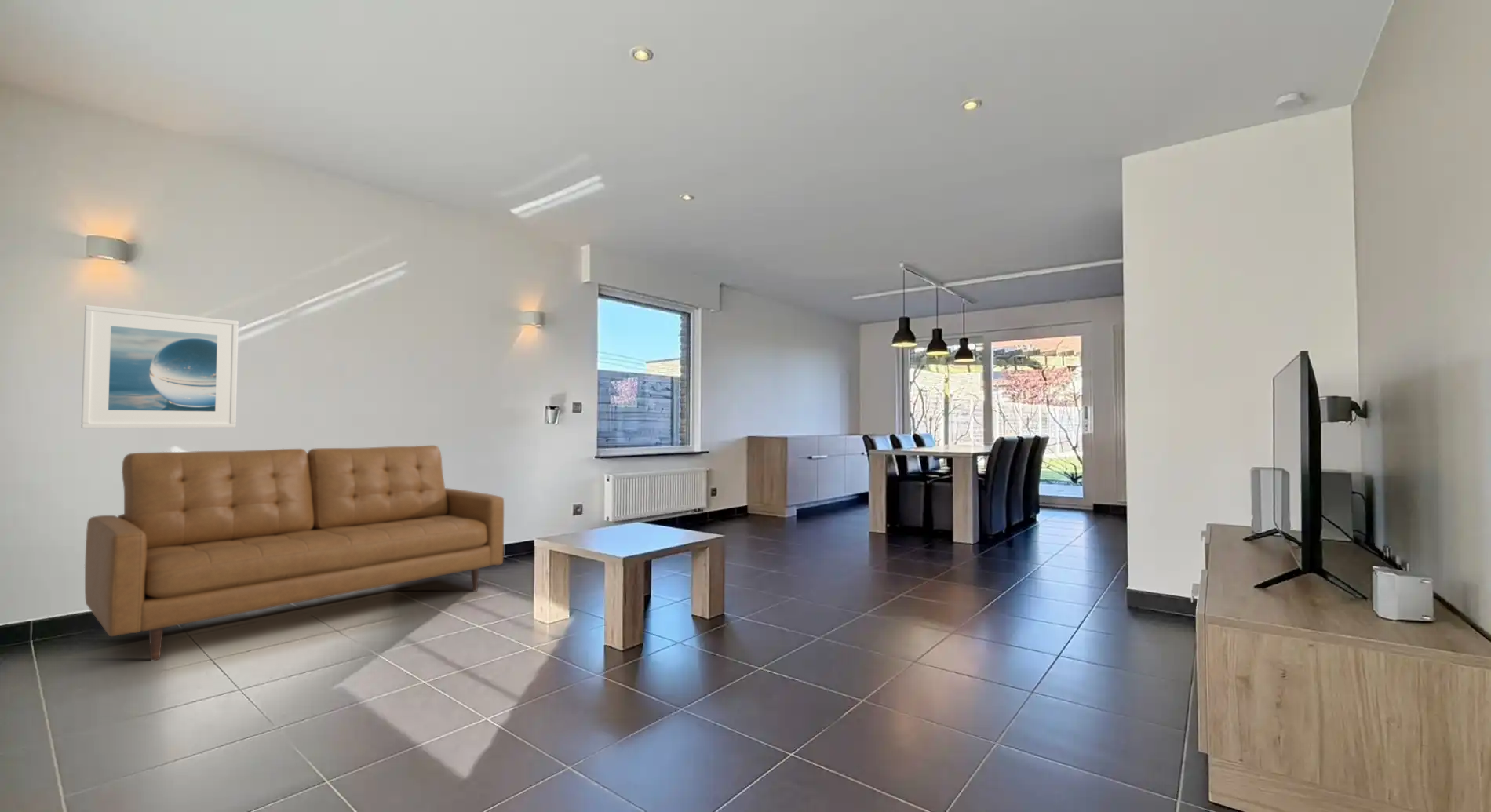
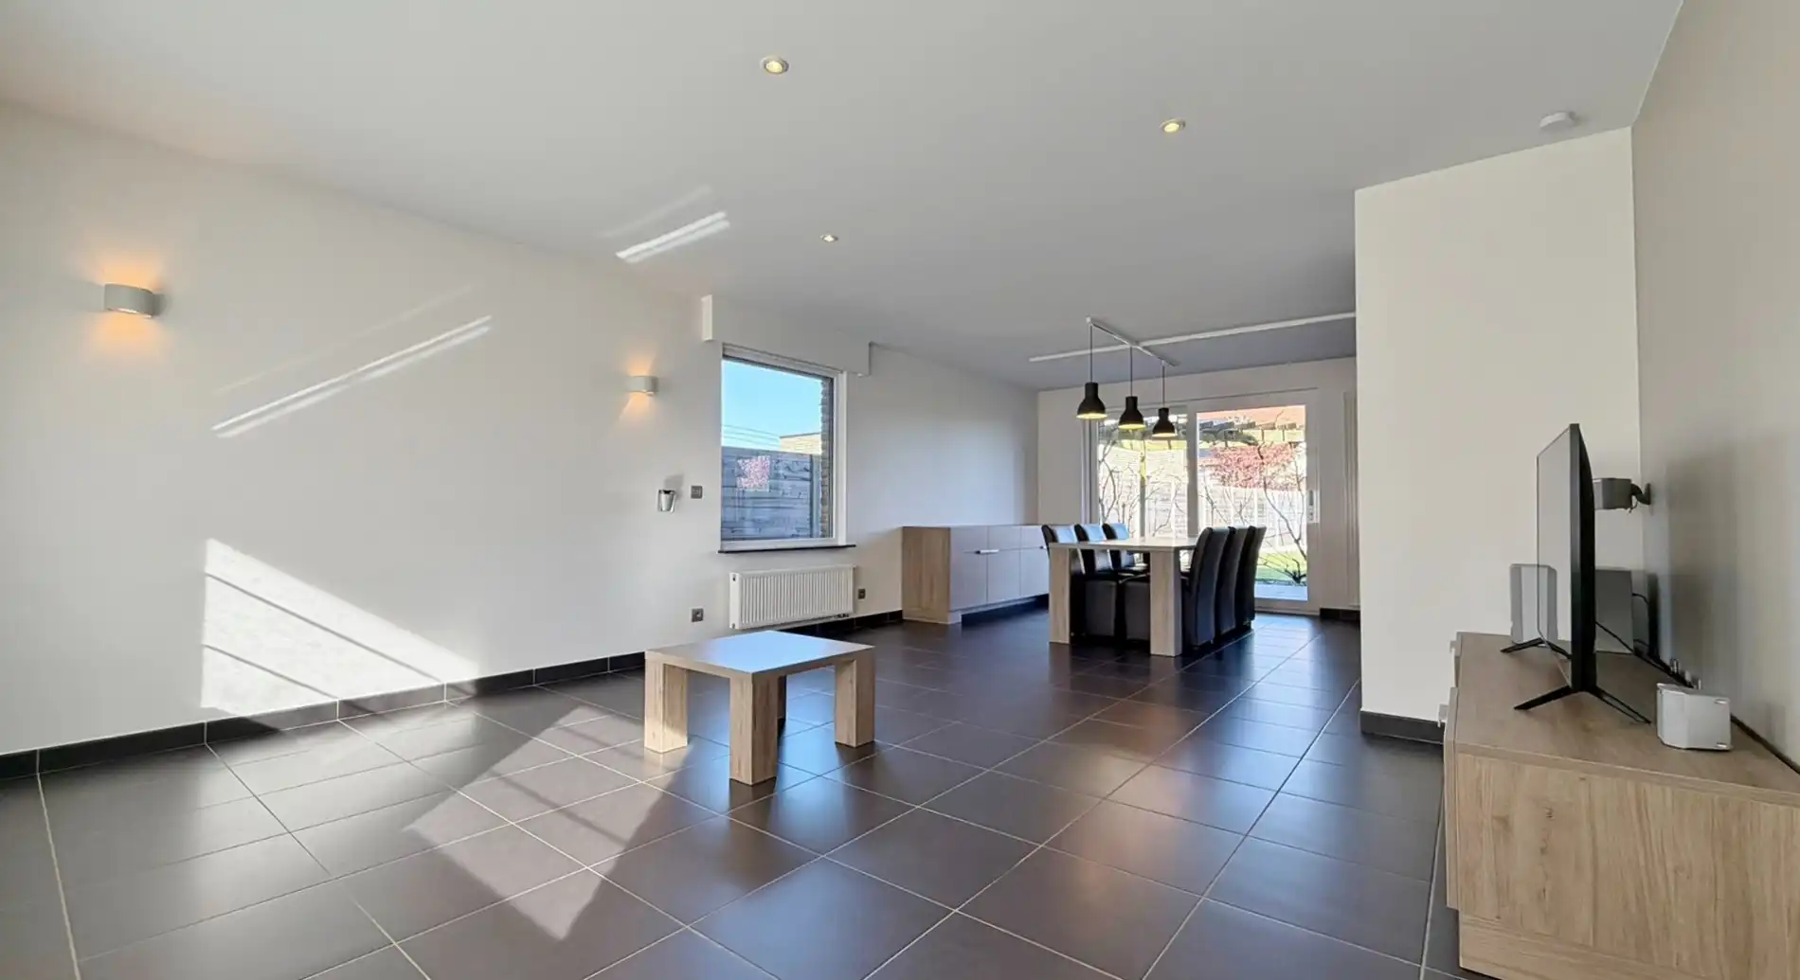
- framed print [80,304,239,429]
- sofa [84,445,505,661]
